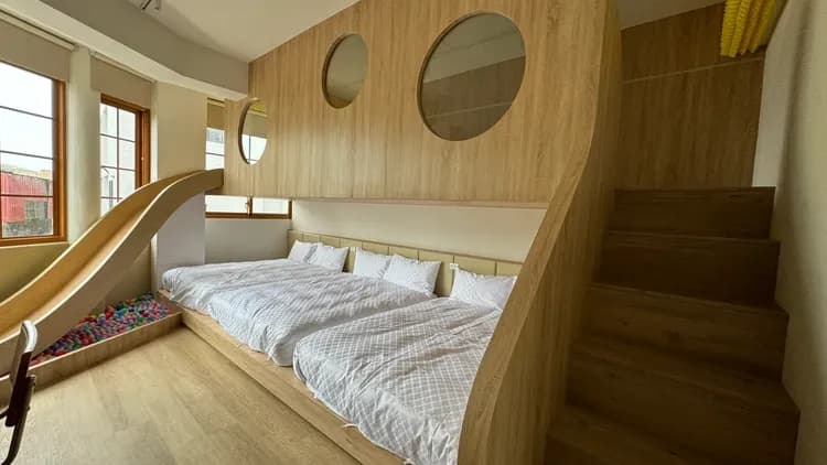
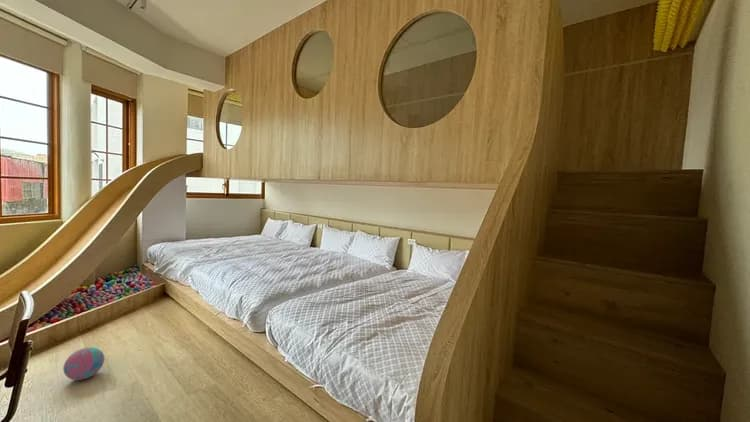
+ decorative ball [62,346,105,381]
